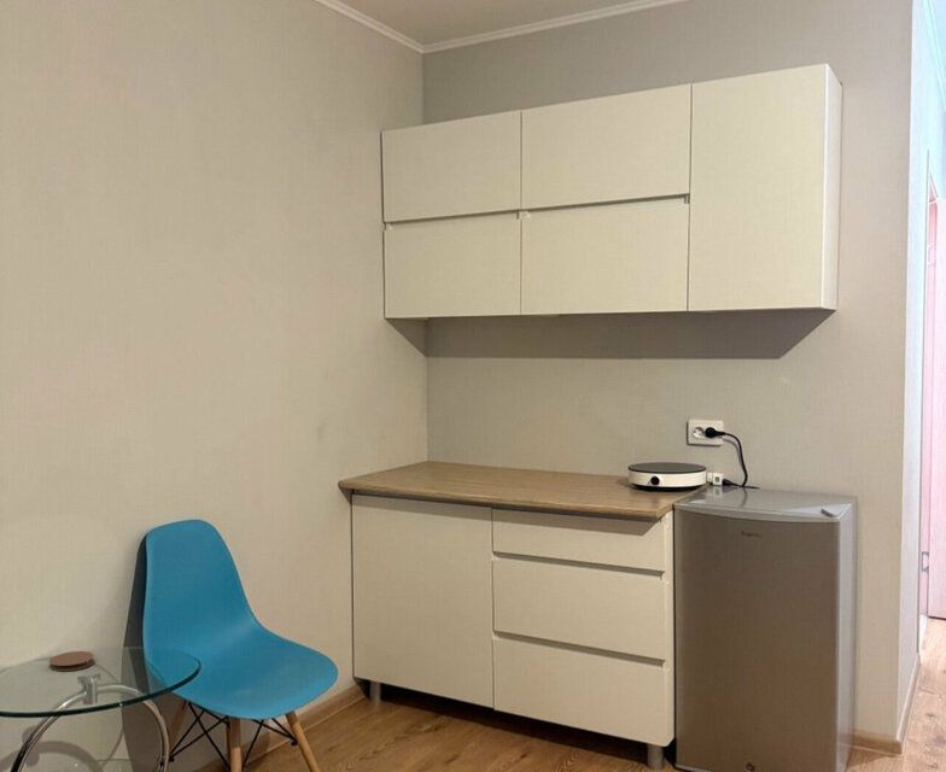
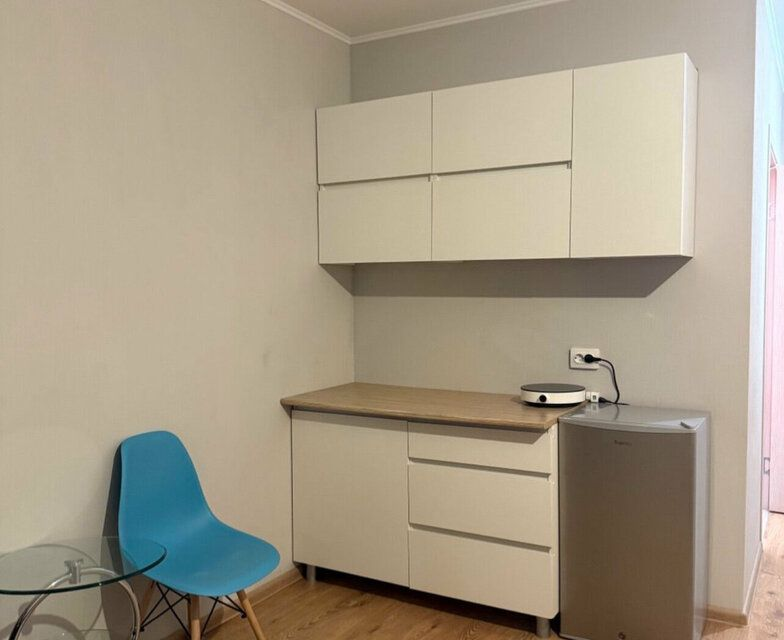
- coaster [48,650,95,672]
